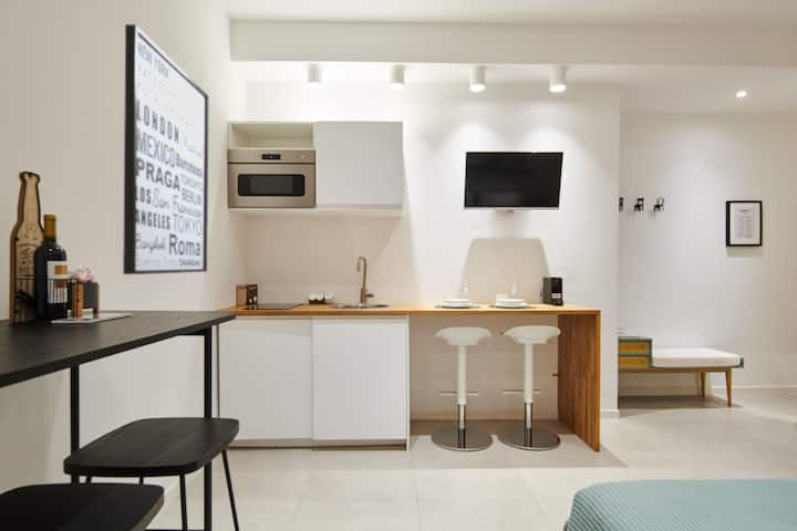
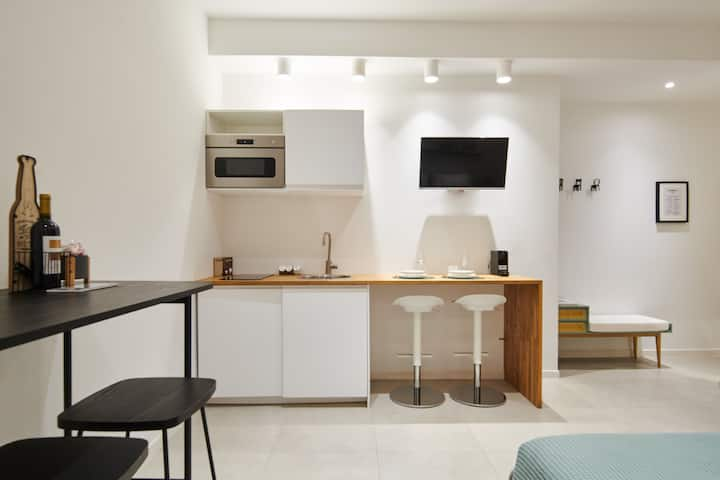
- wall art [122,23,209,275]
